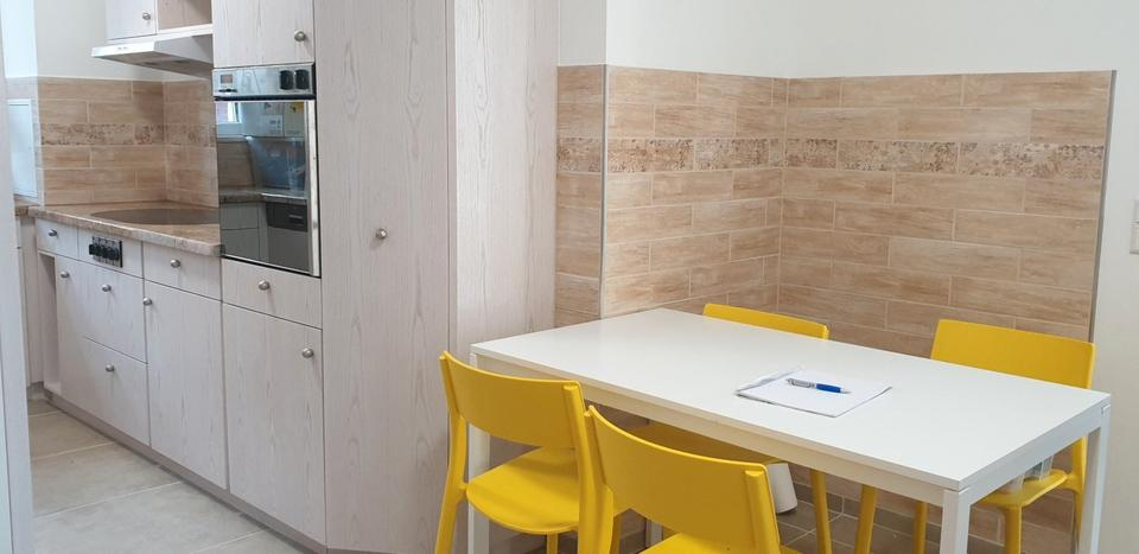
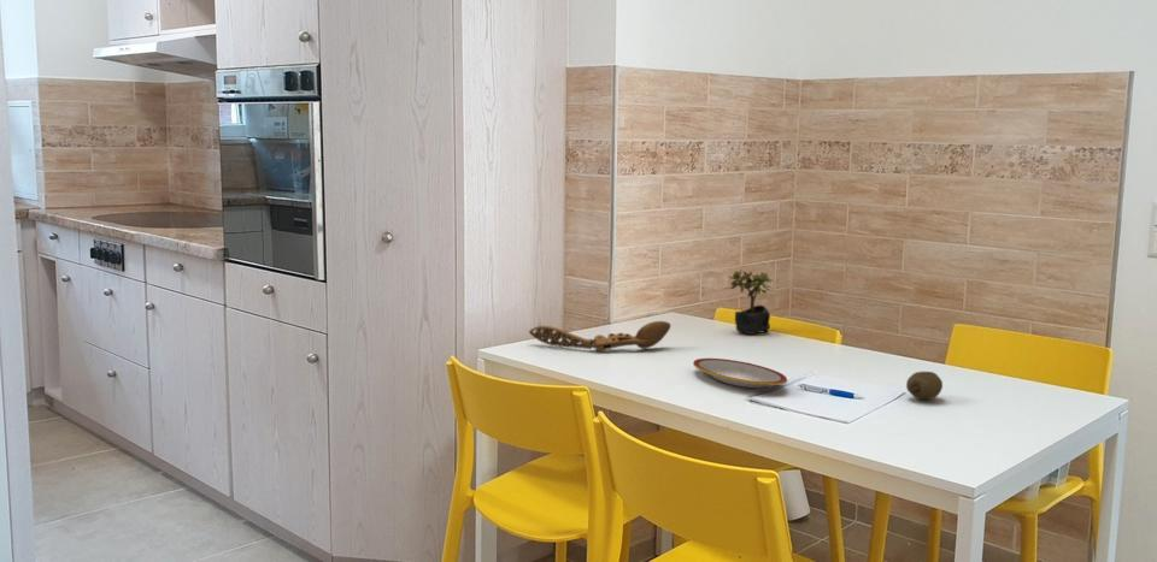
+ plate [692,357,788,389]
+ wooden spoon [528,320,673,353]
+ fruit [905,371,944,401]
+ succulent plant [727,268,774,336]
